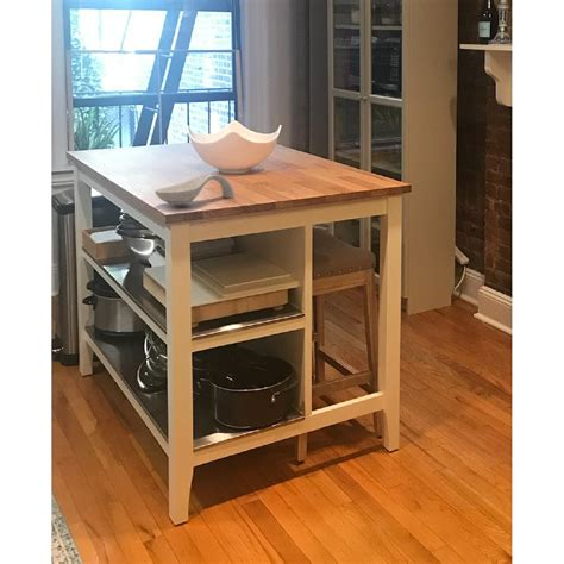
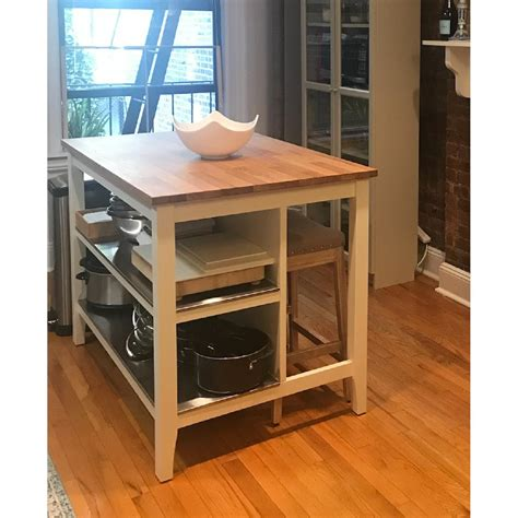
- spoon rest [153,174,236,206]
